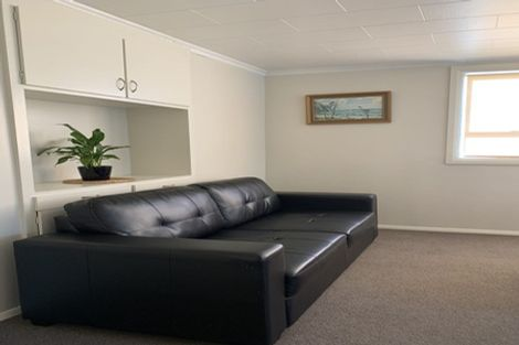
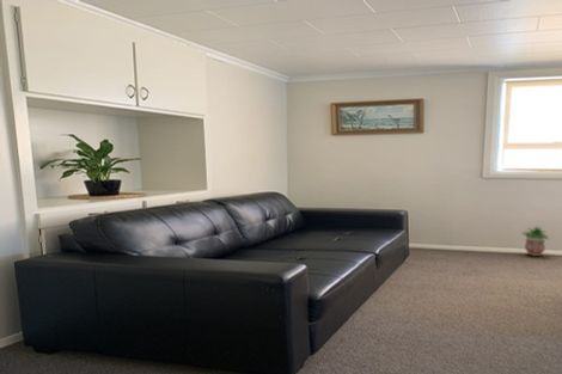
+ potted plant [520,225,550,257]
